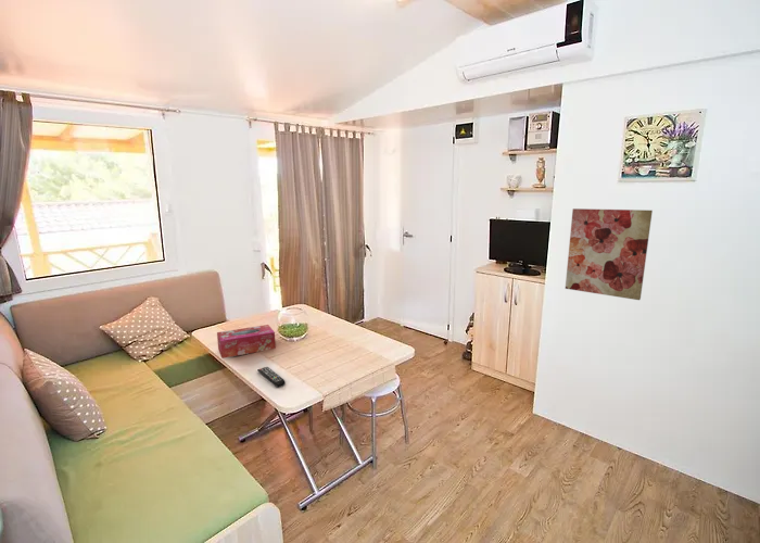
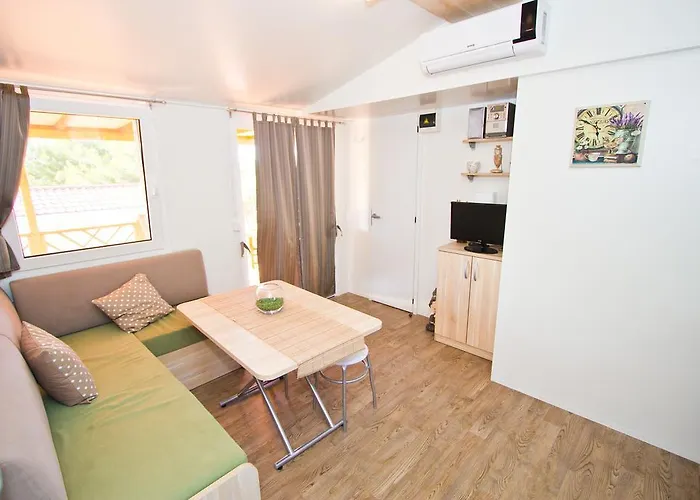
- remote control [256,366,287,389]
- tissue box [216,324,277,359]
- wall art [565,207,654,301]
